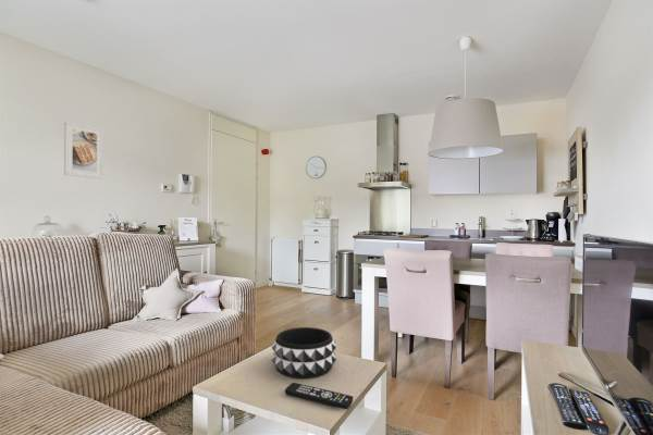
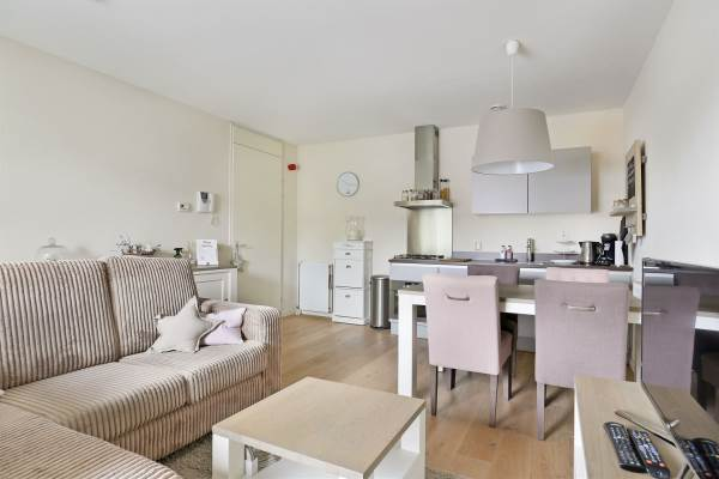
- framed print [63,120,104,179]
- decorative bowl [271,326,337,380]
- remote control [284,382,354,410]
